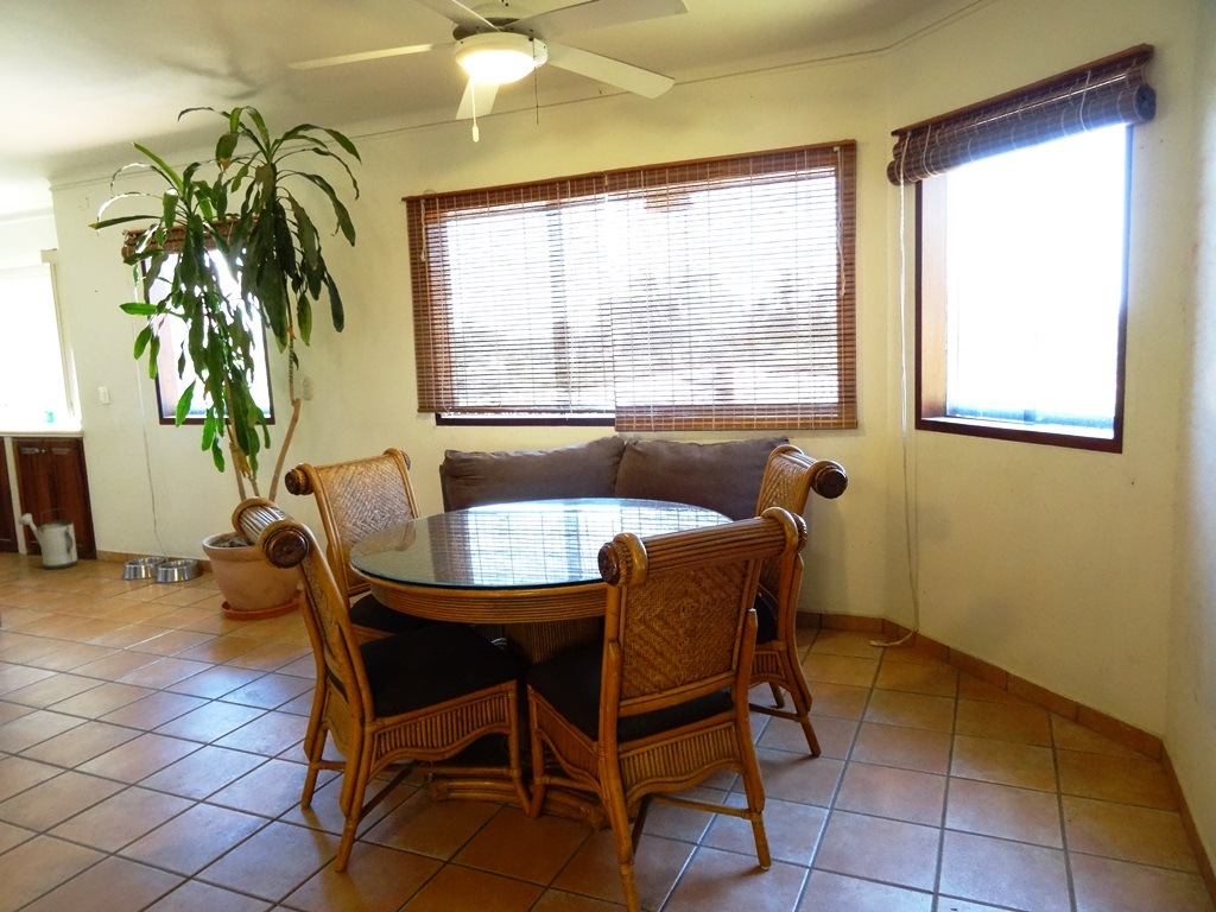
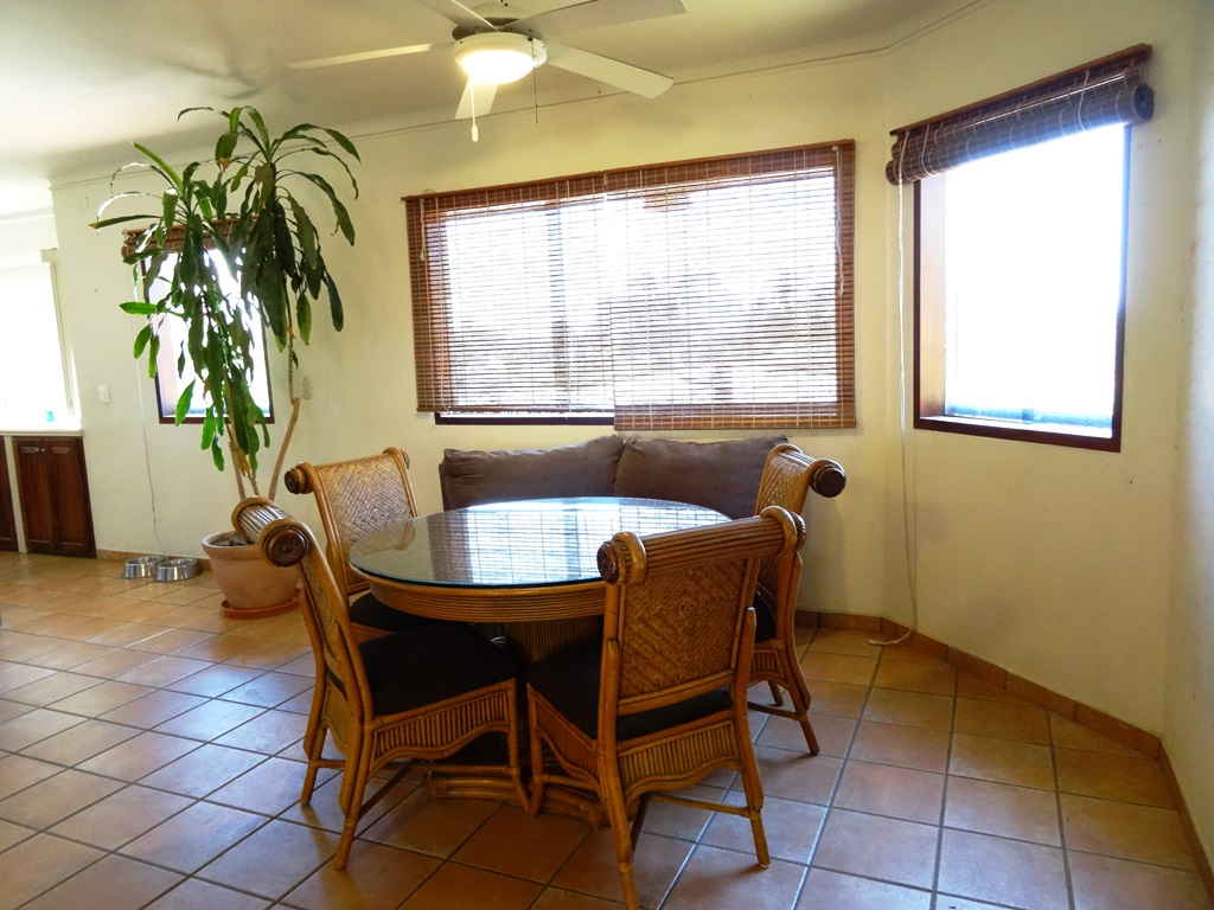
- watering can [17,507,78,570]
